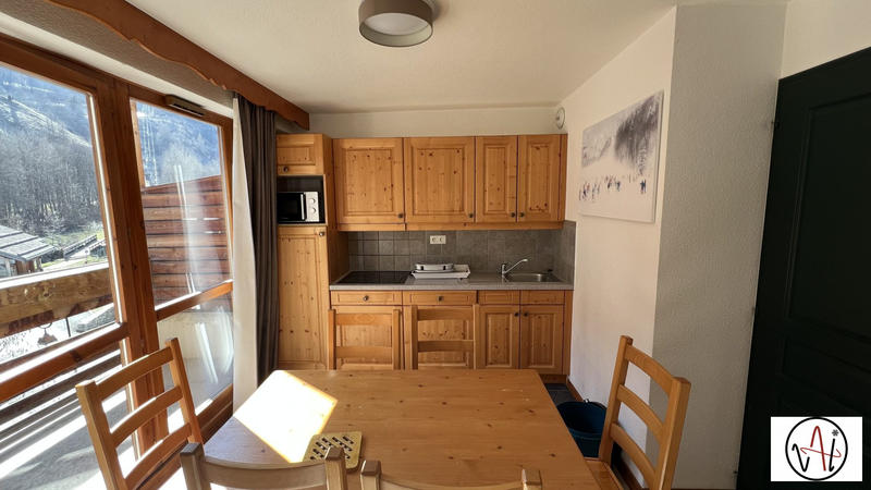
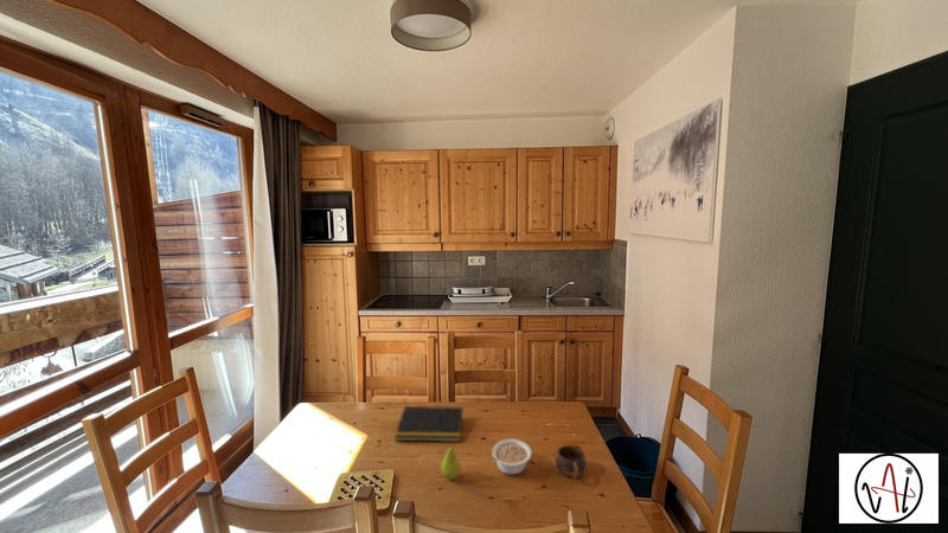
+ cup [555,444,588,480]
+ notepad [393,405,463,443]
+ legume [488,438,532,476]
+ fruit [440,442,462,481]
